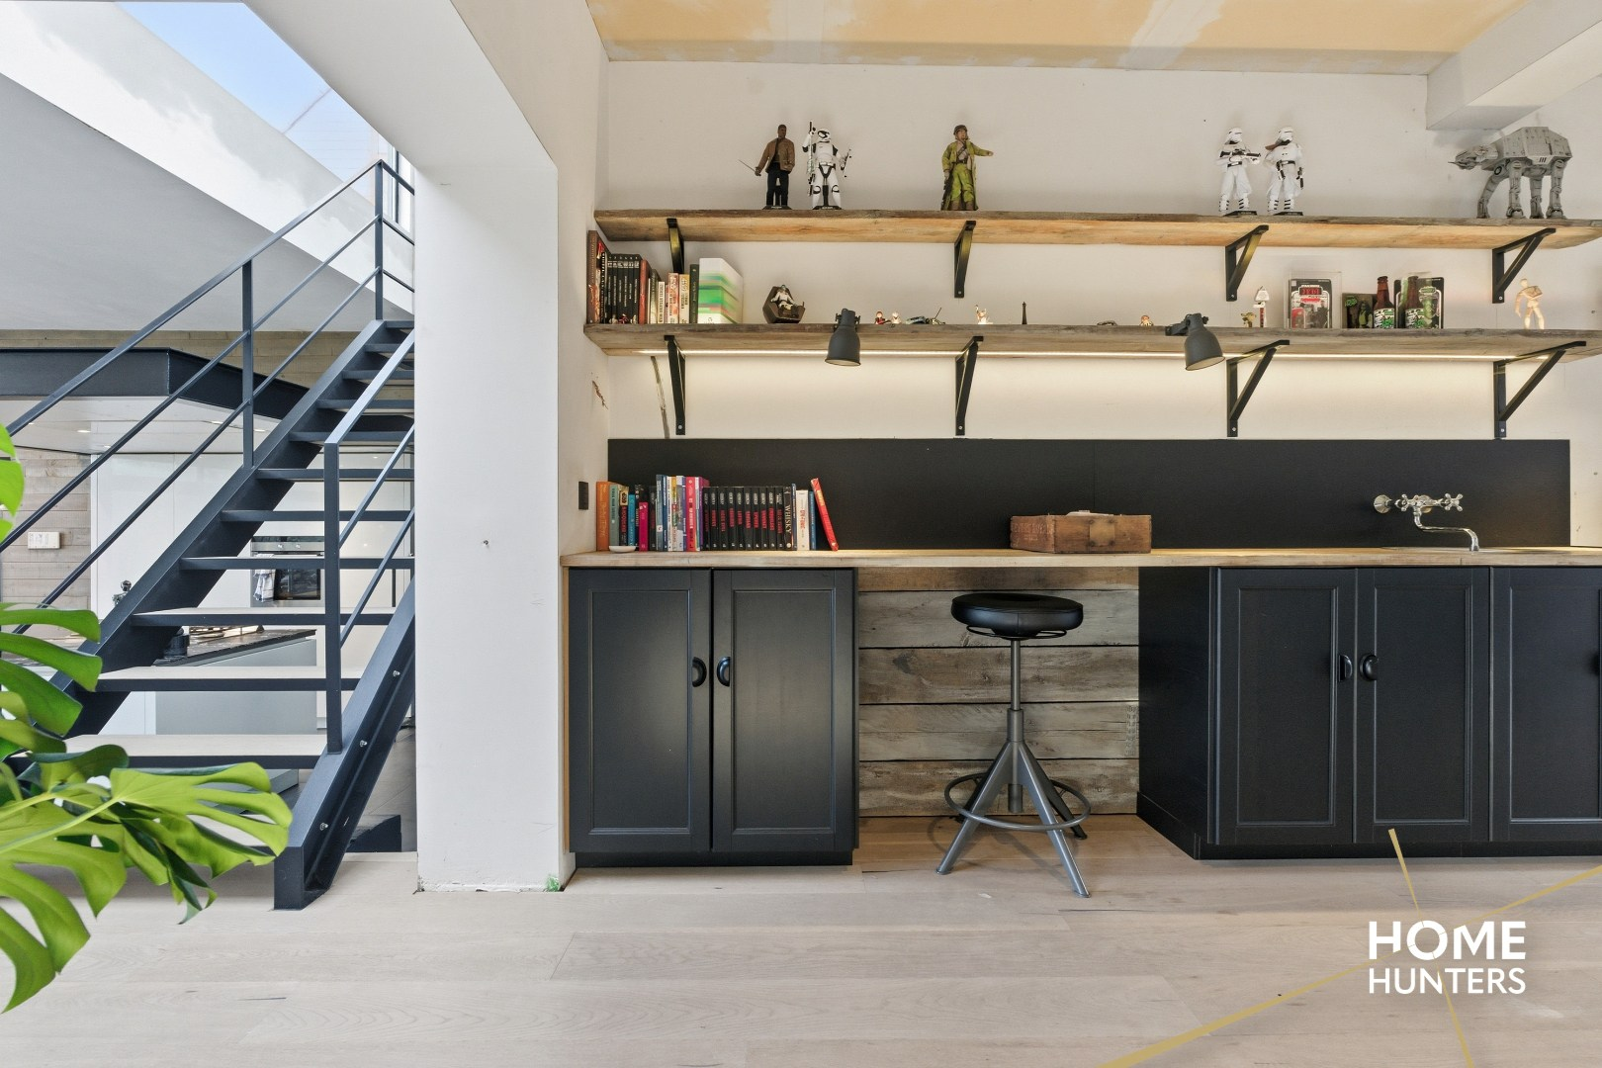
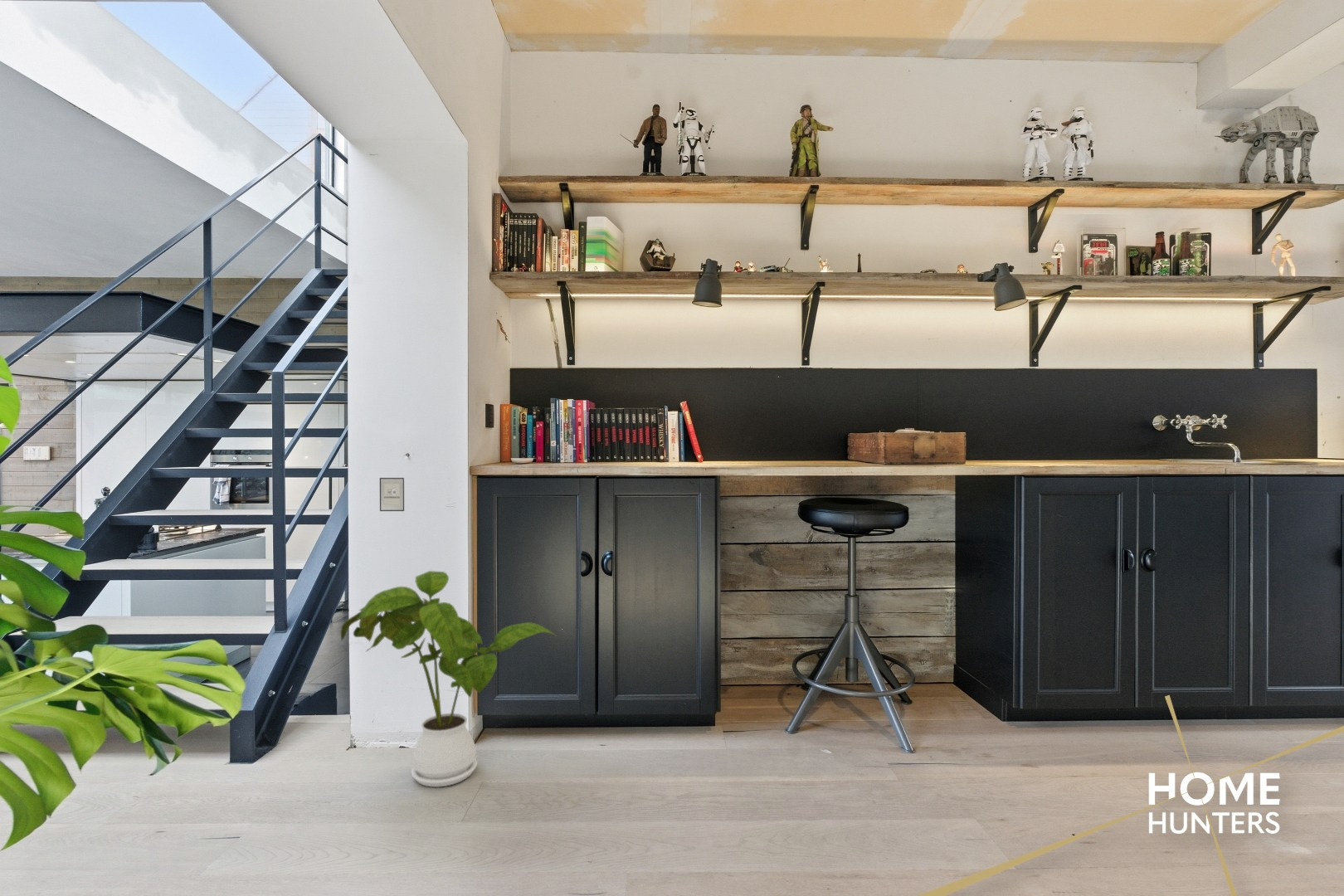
+ house plant [340,570,558,788]
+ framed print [379,477,405,512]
